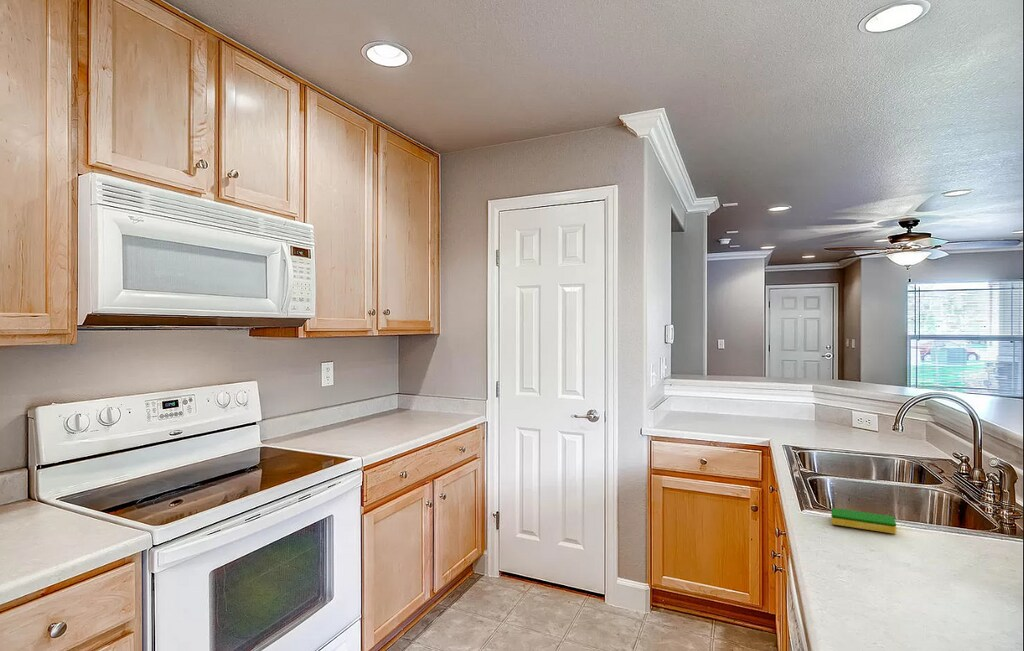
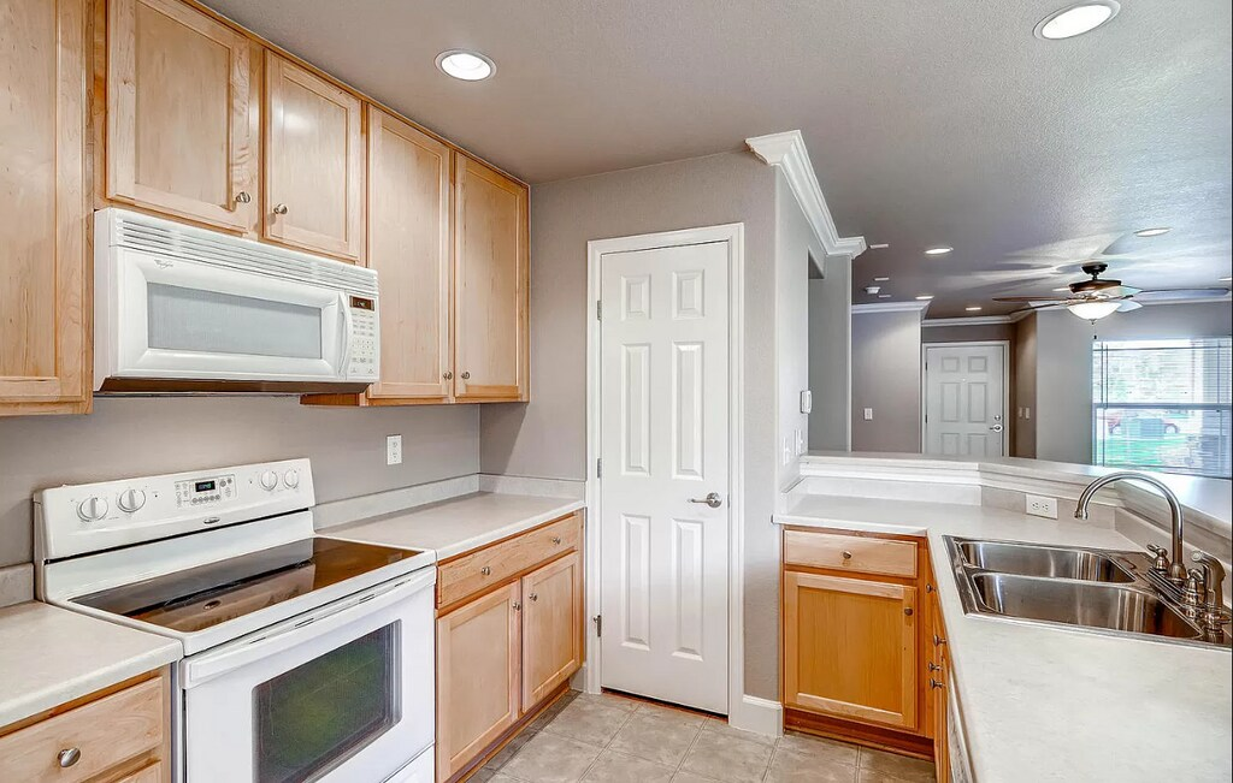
- dish sponge [830,507,897,535]
